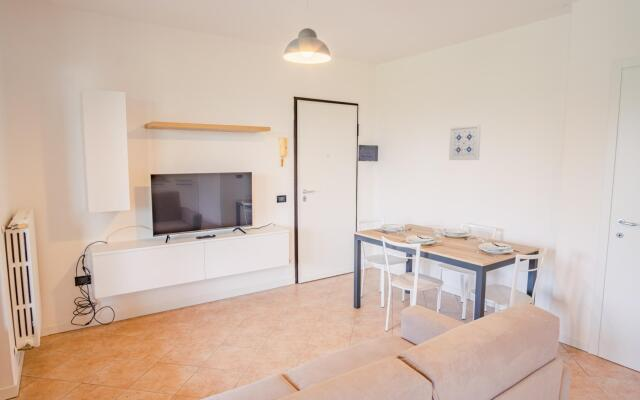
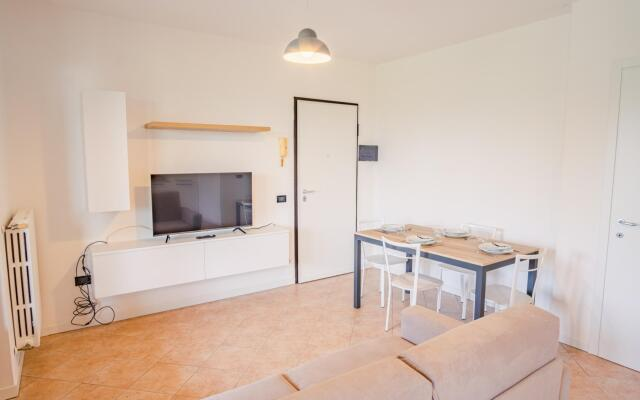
- wall art [448,124,482,161]
